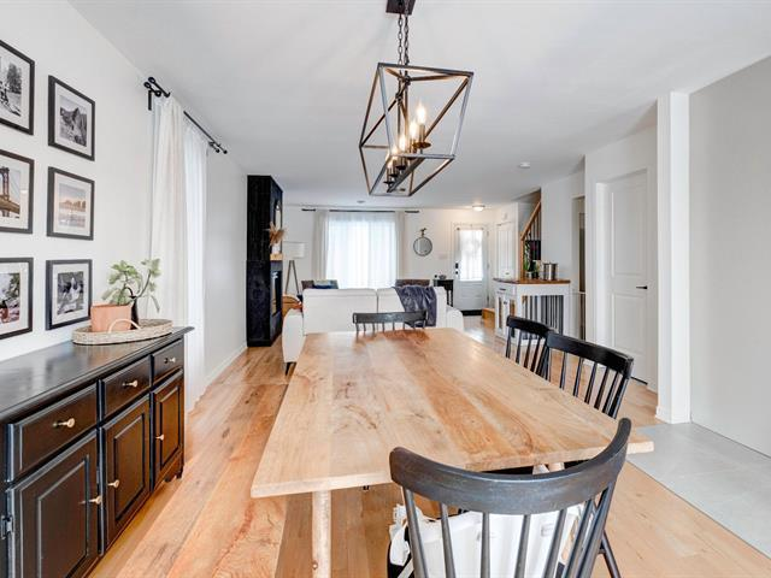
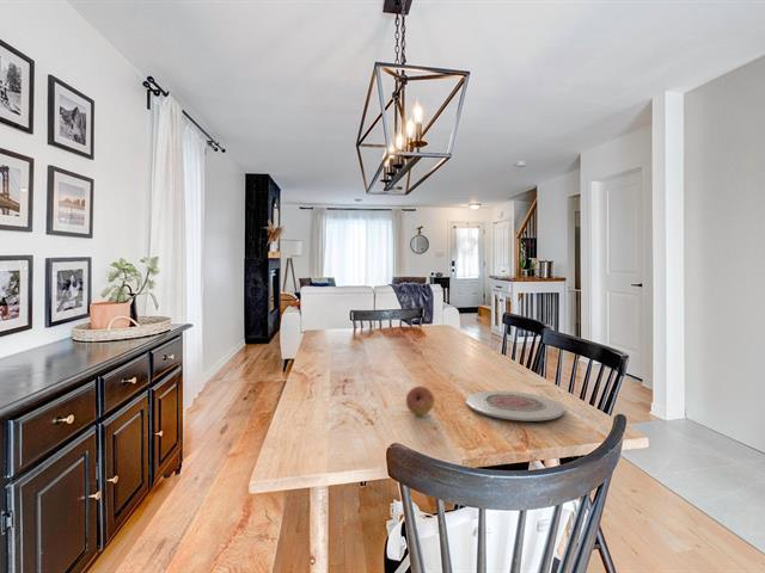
+ plate [465,390,565,423]
+ fruit [405,386,435,417]
